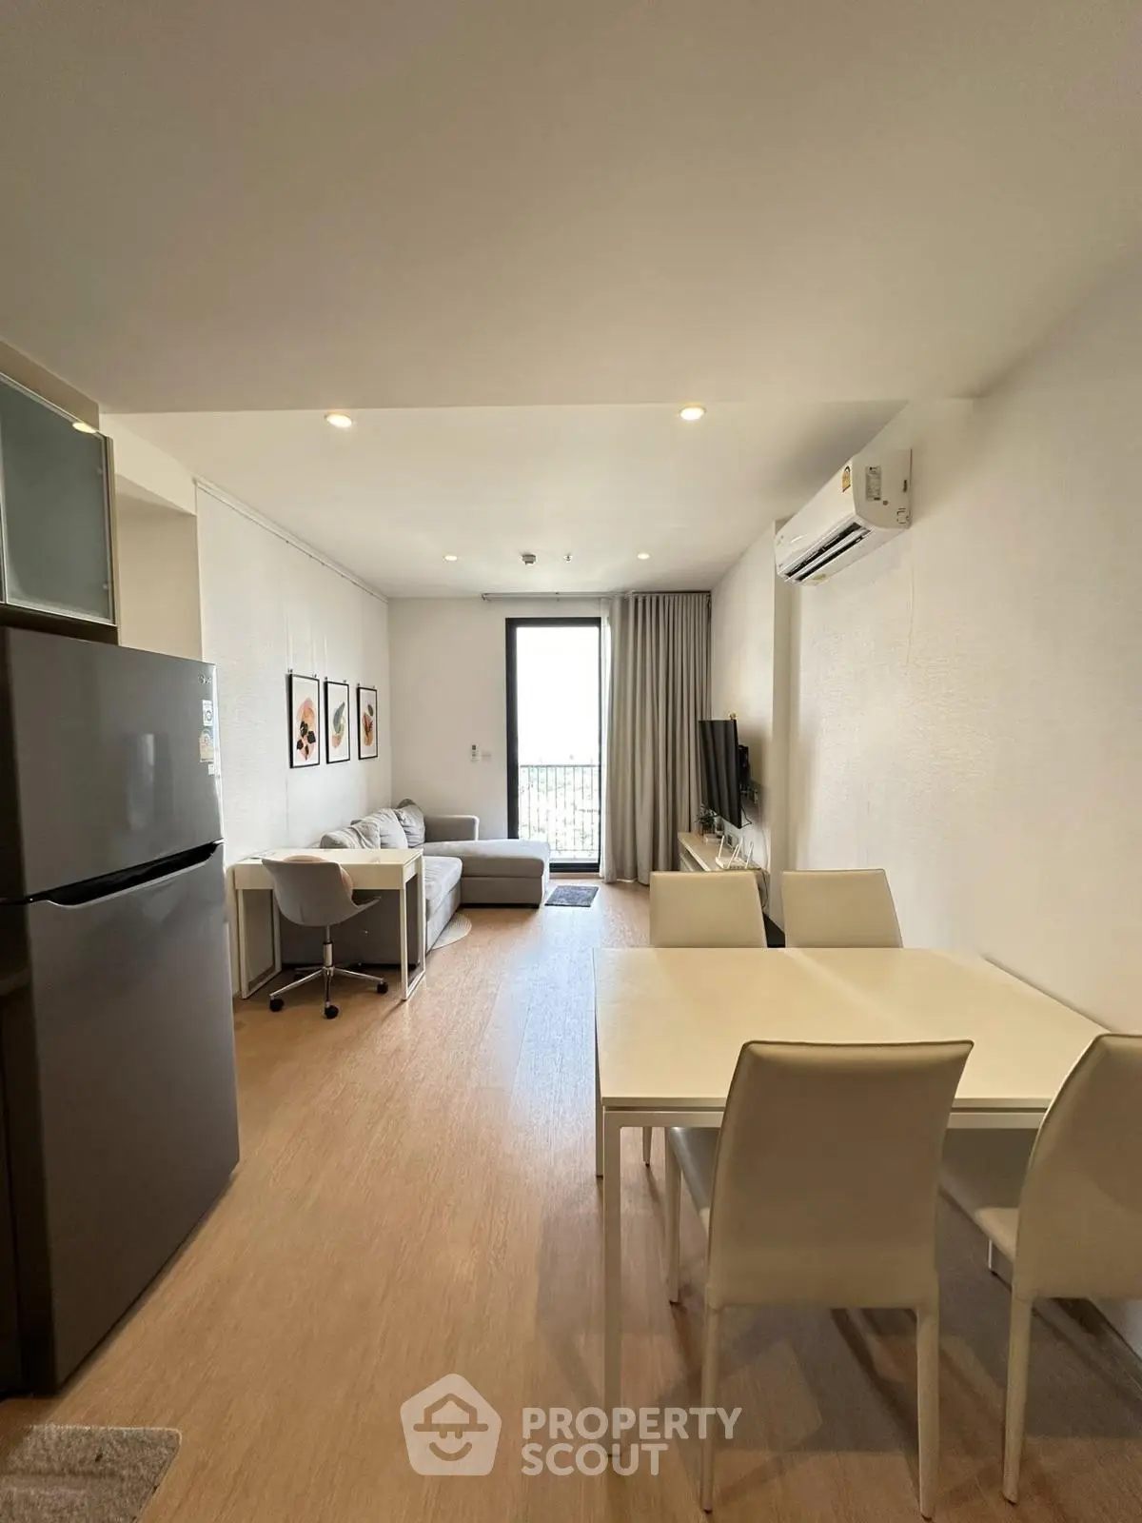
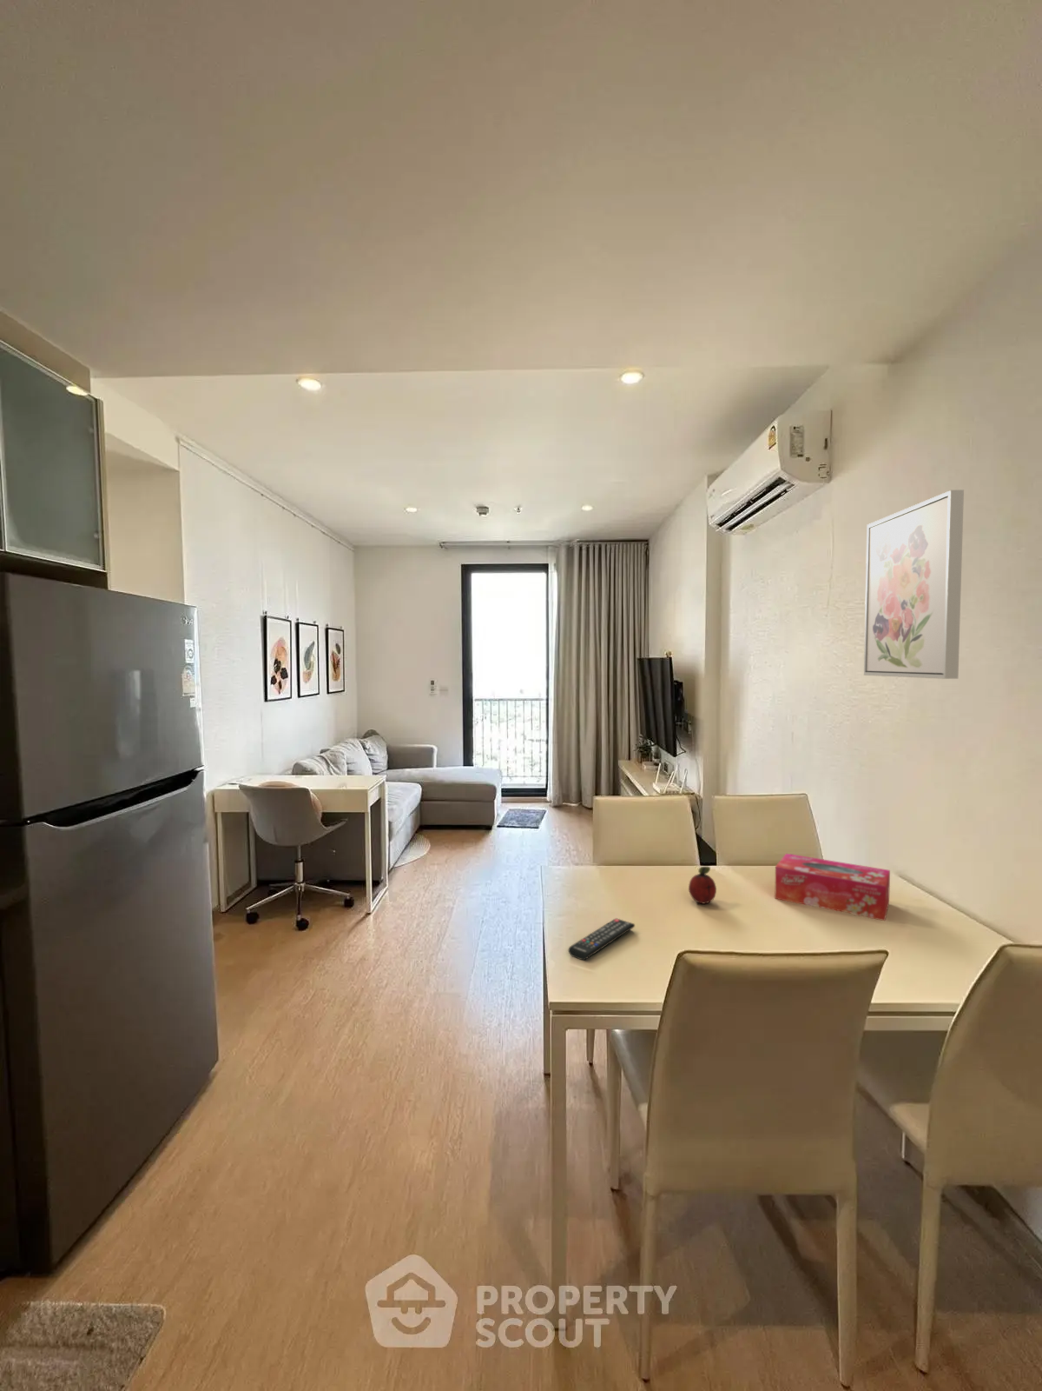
+ fruit [687,866,717,905]
+ wall art [864,490,964,680]
+ remote control [567,917,636,962]
+ tissue box [774,853,891,921]
